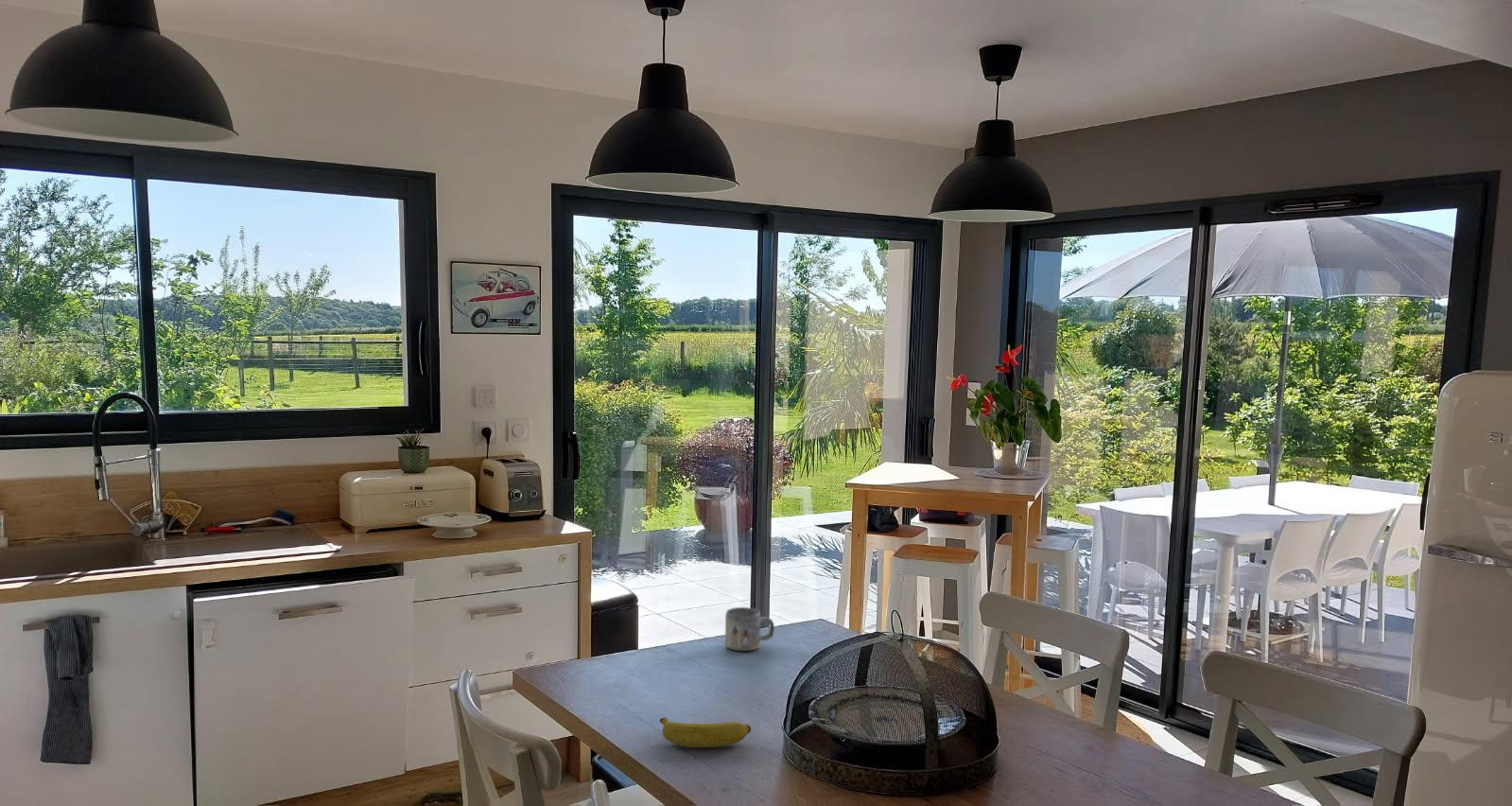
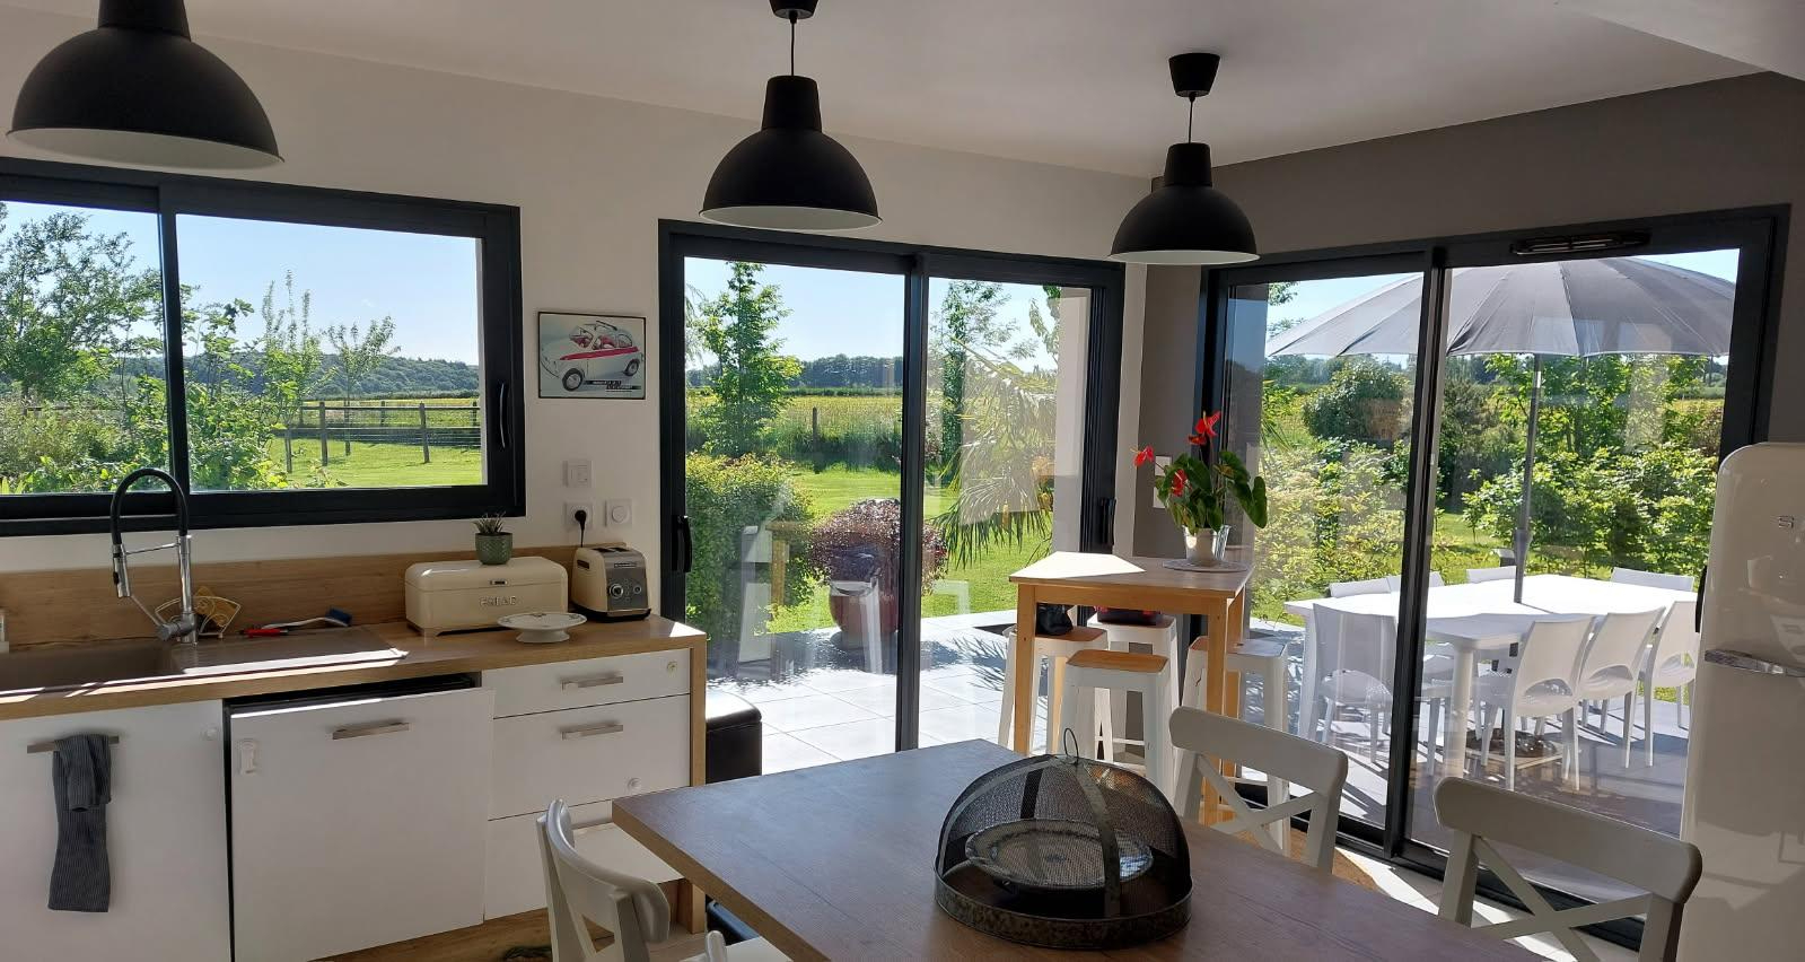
- banana [659,716,752,748]
- mug [724,606,775,652]
